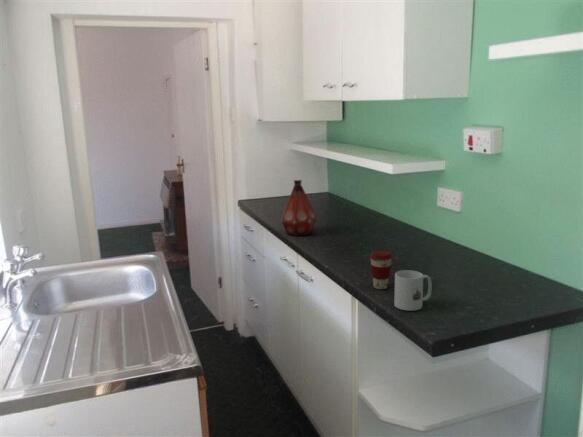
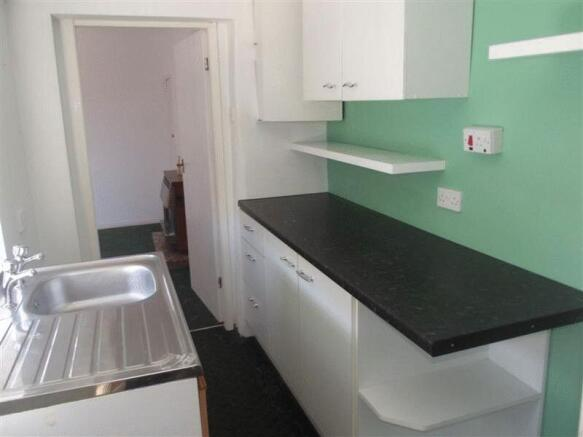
- bottle [280,179,318,237]
- mug [393,269,433,312]
- coffee cup [369,250,393,290]
